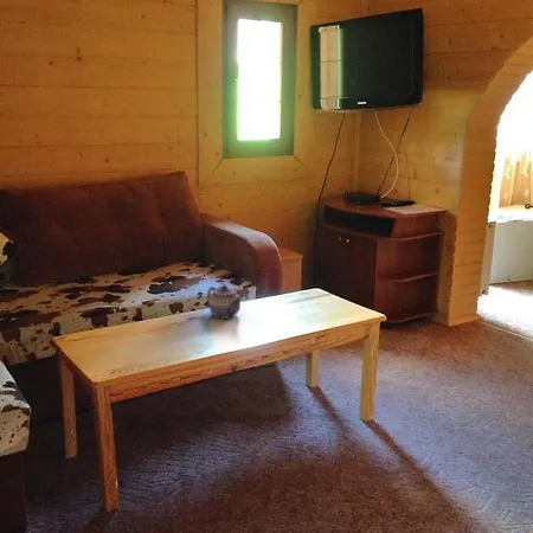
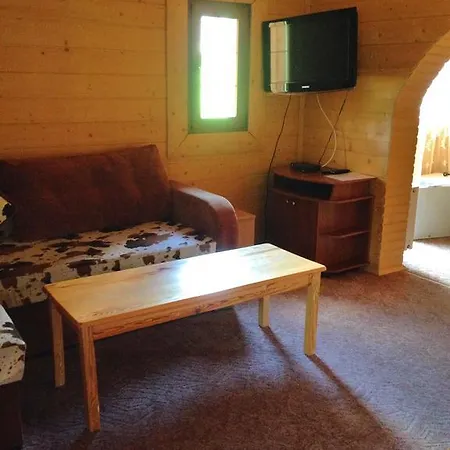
- teapot [206,284,243,320]
